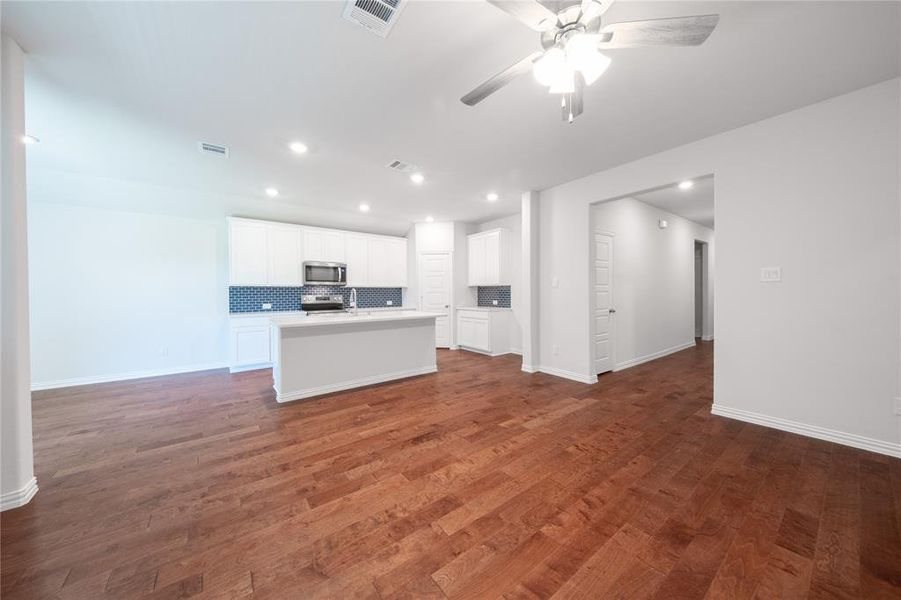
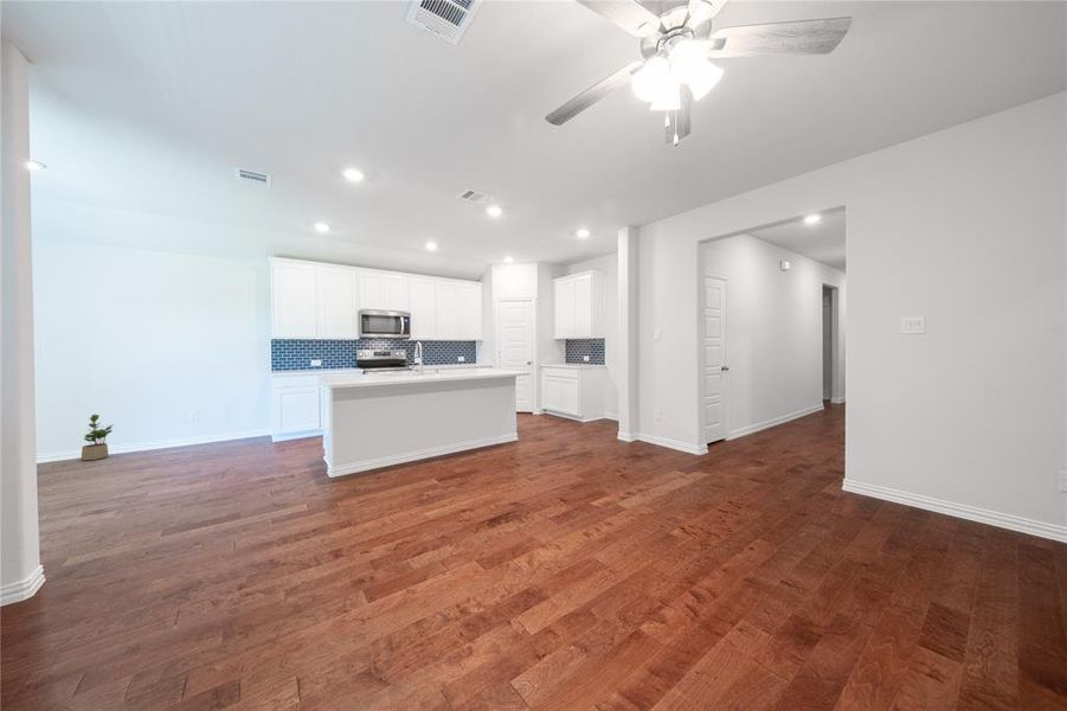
+ potted plant [81,414,115,461]
